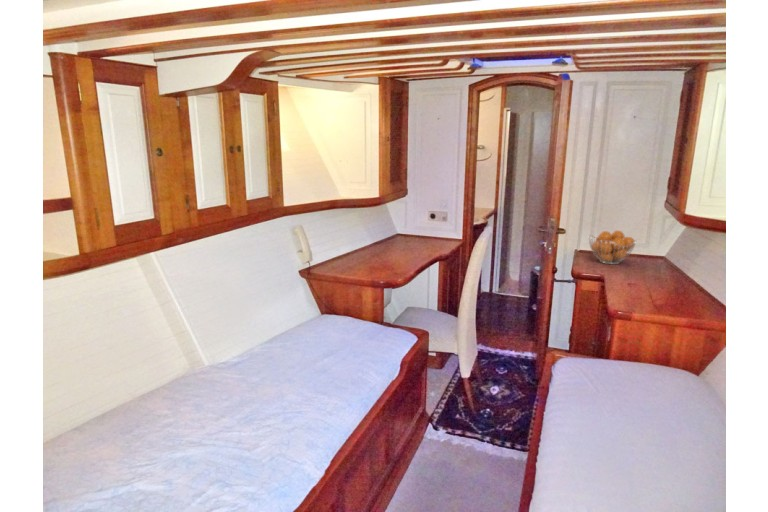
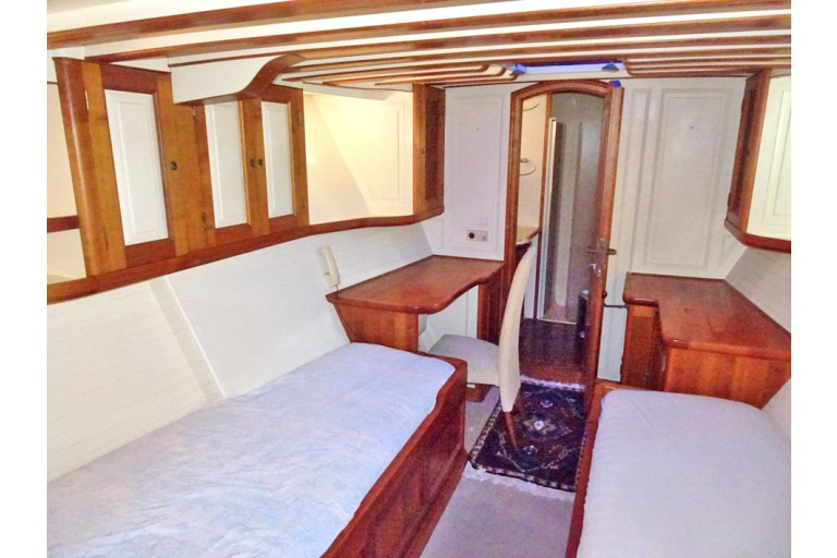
- fruit basket [588,230,638,265]
